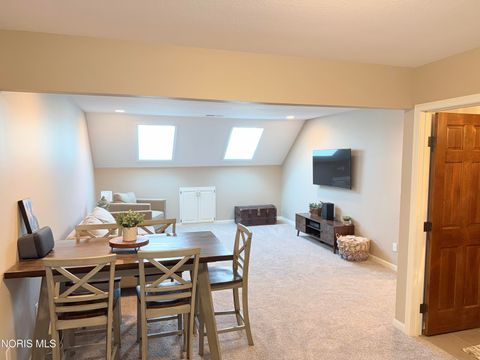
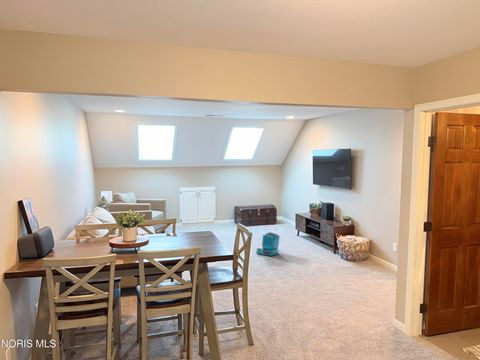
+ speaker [255,231,280,257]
